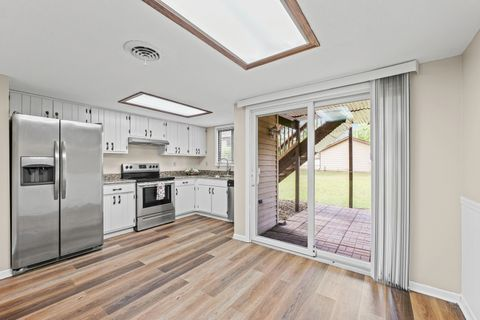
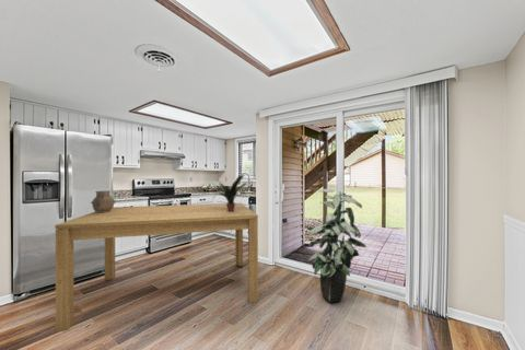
+ potted plant [211,174,248,212]
+ dining table [54,202,259,334]
+ ceramic pot [90,189,116,212]
+ indoor plant [306,188,368,303]
